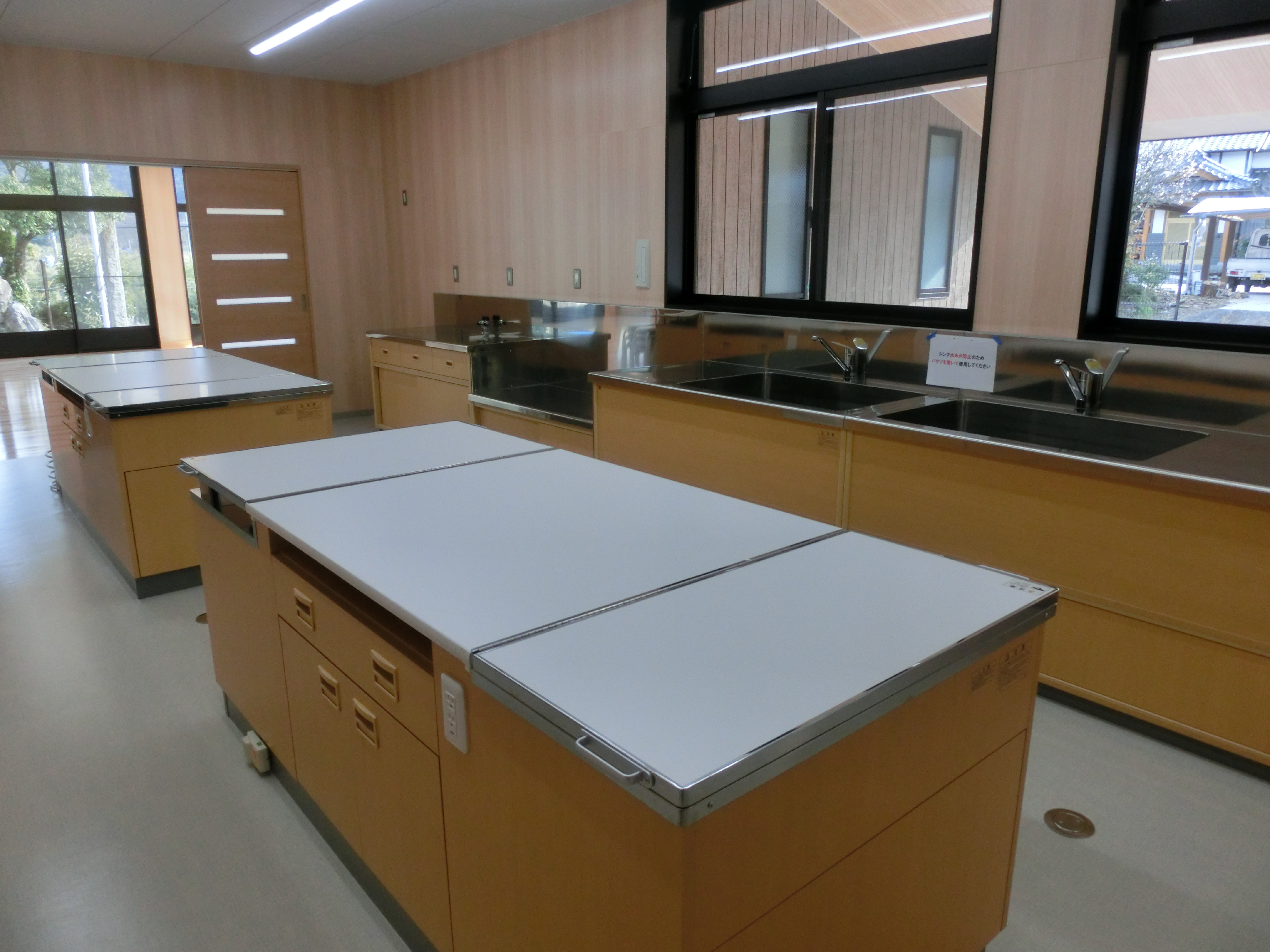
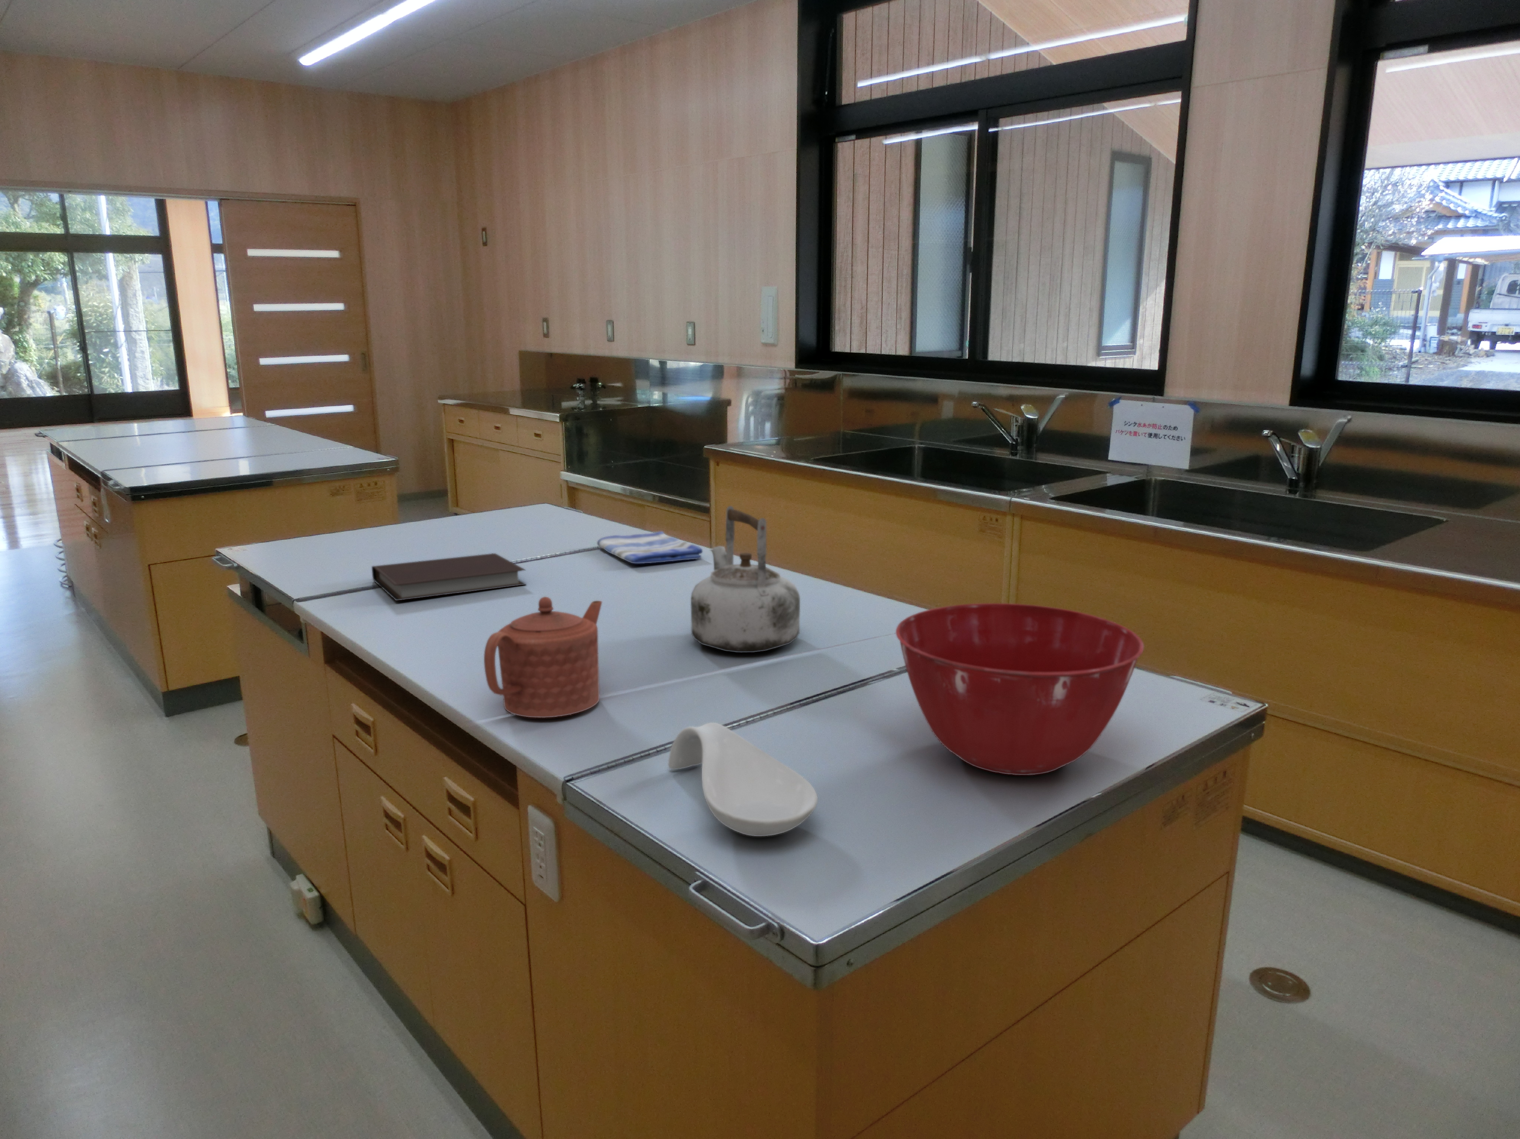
+ spoon rest [668,723,817,836]
+ mixing bowl [895,603,1144,775]
+ kettle [691,505,801,653]
+ dish towel [597,531,703,564]
+ notebook [371,553,527,601]
+ teapot [484,596,602,718]
